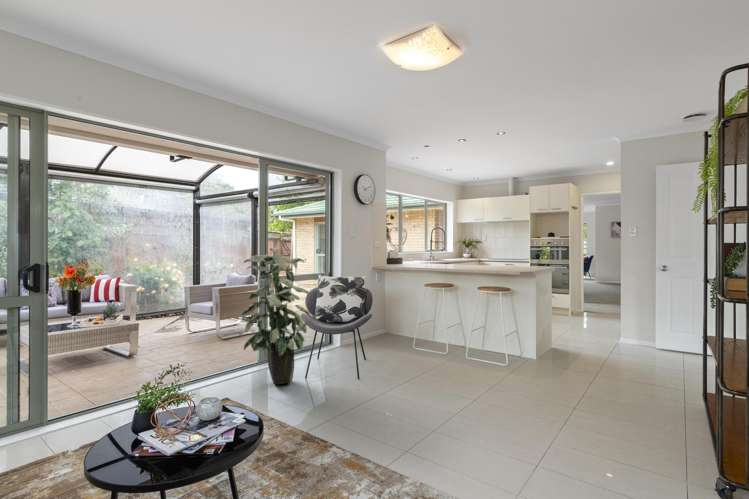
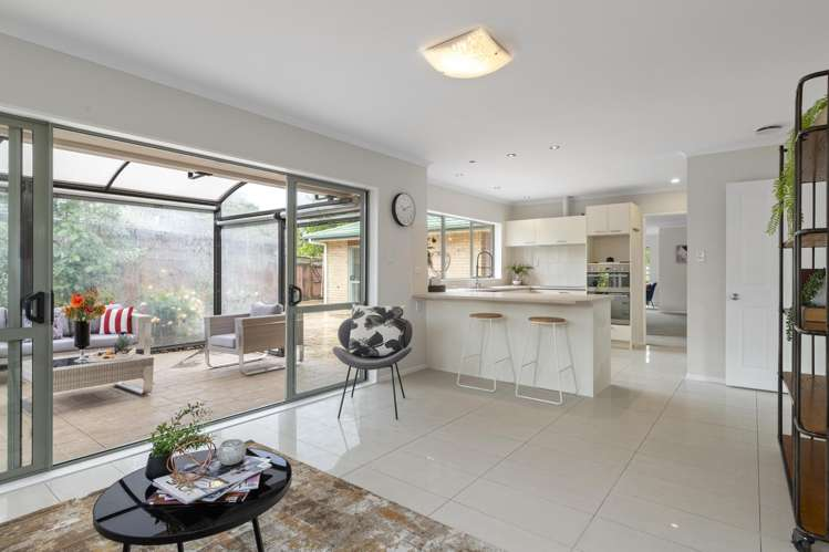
- indoor plant [241,247,312,386]
